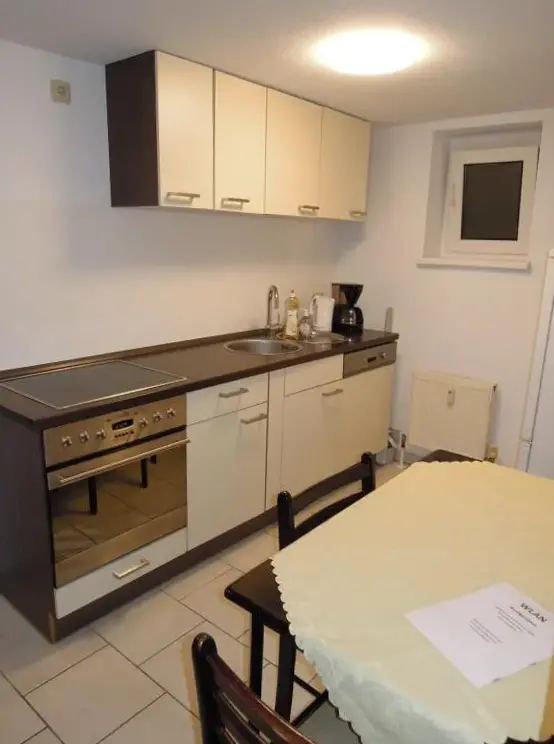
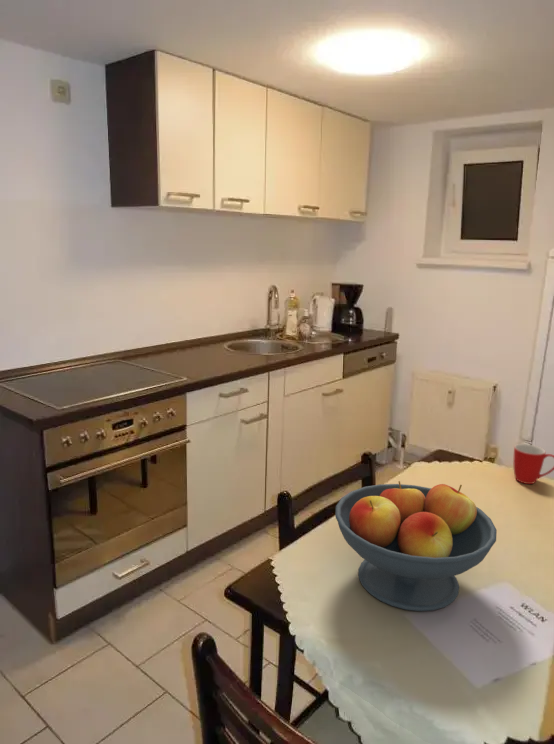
+ fruit bowl [334,480,498,612]
+ mug [512,443,554,485]
